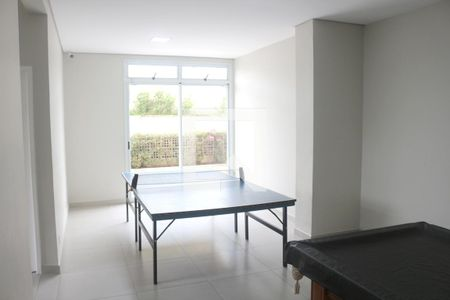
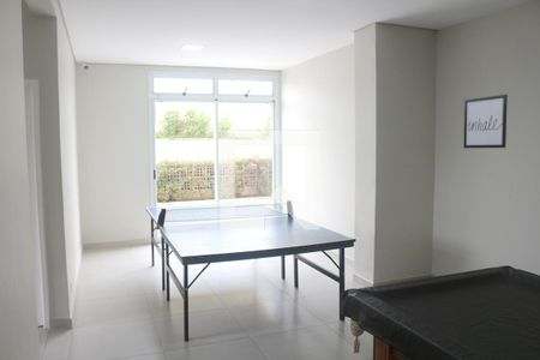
+ wall art [462,94,509,149]
